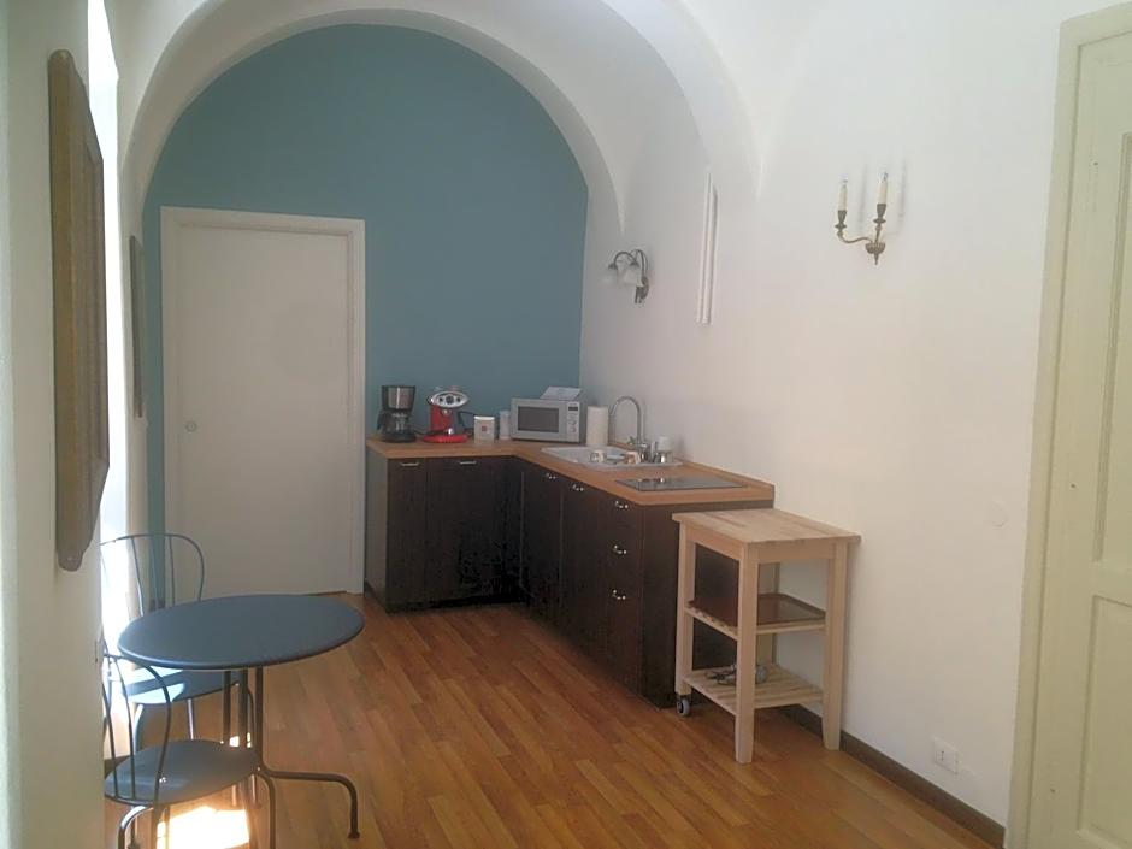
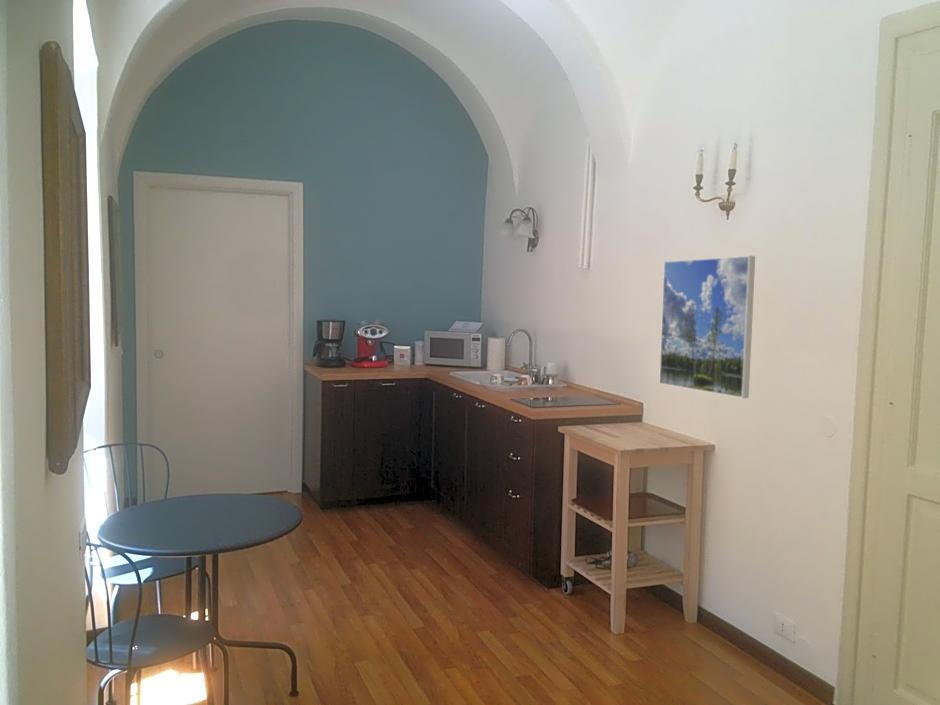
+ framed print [658,255,756,399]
